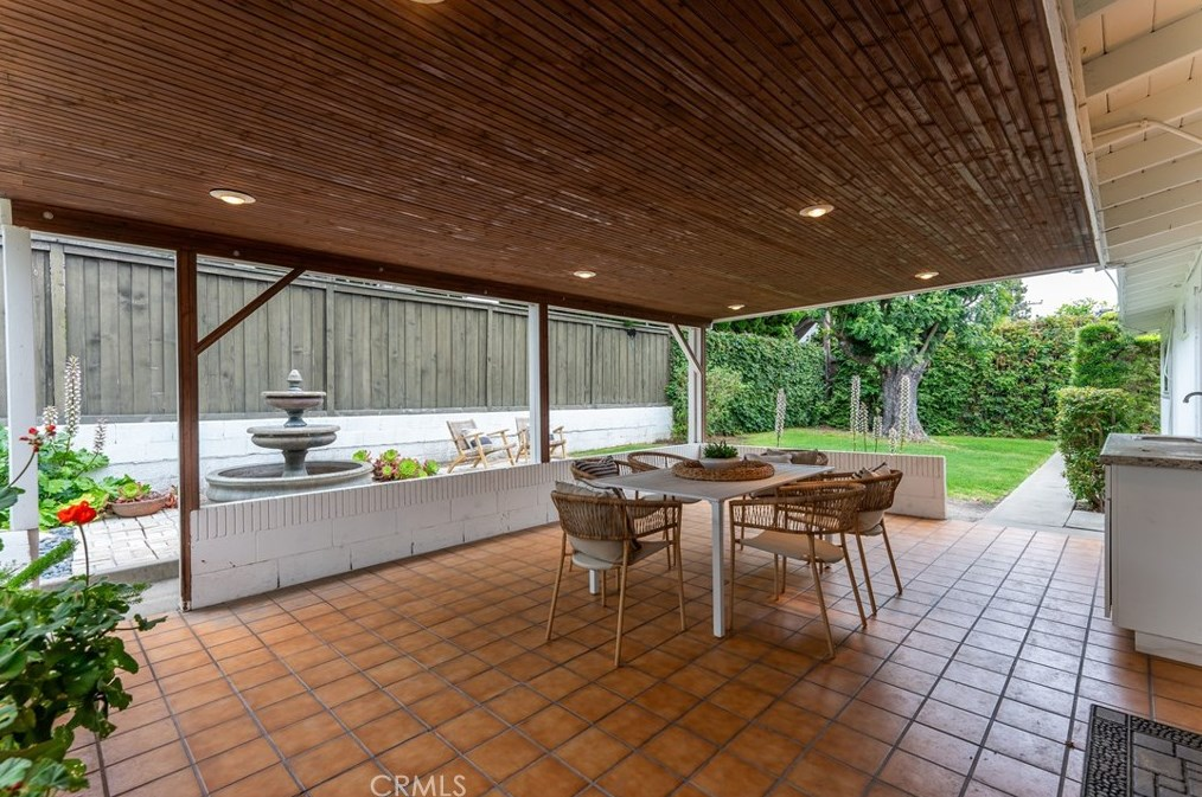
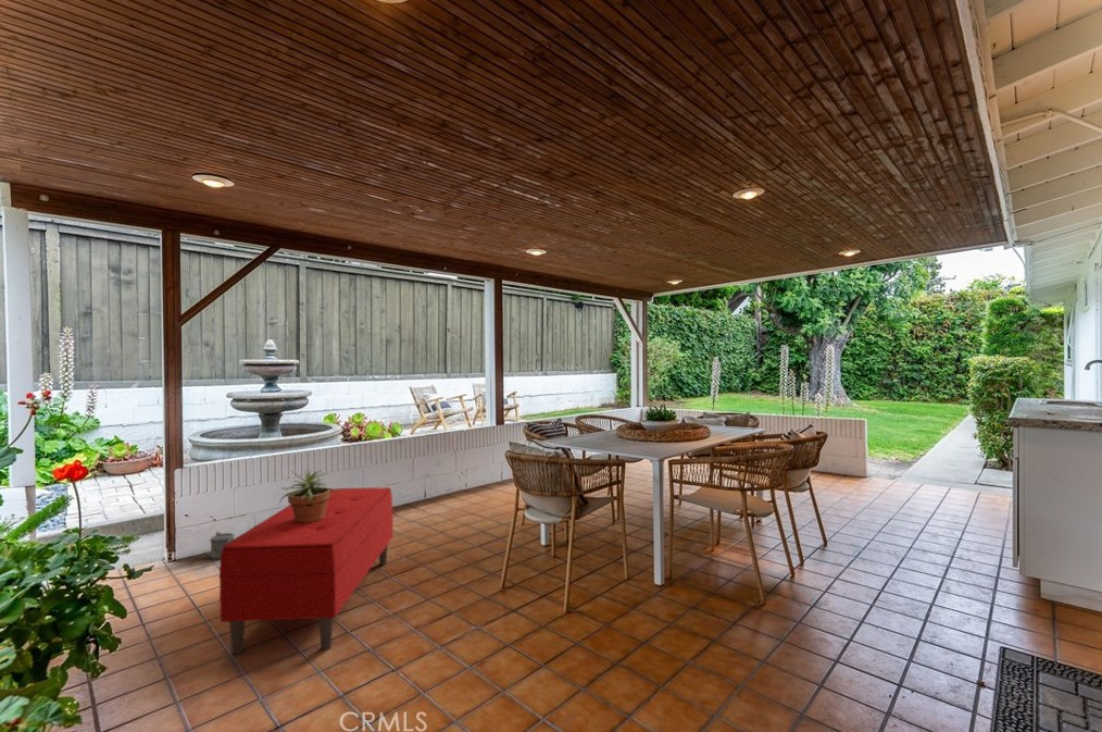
+ bench [217,486,395,656]
+ potted plant [278,468,341,522]
+ watering can [210,531,236,560]
